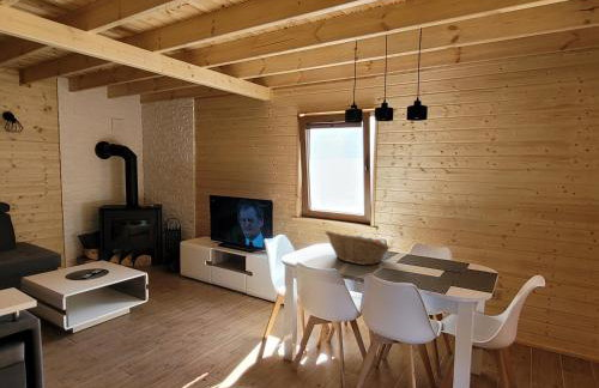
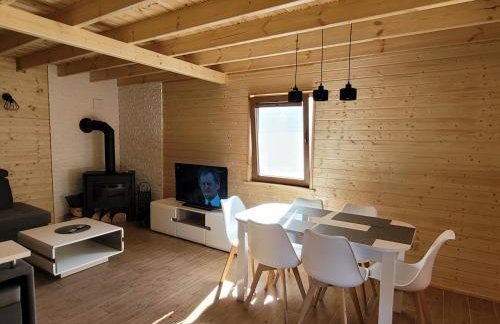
- fruit basket [323,230,392,266]
